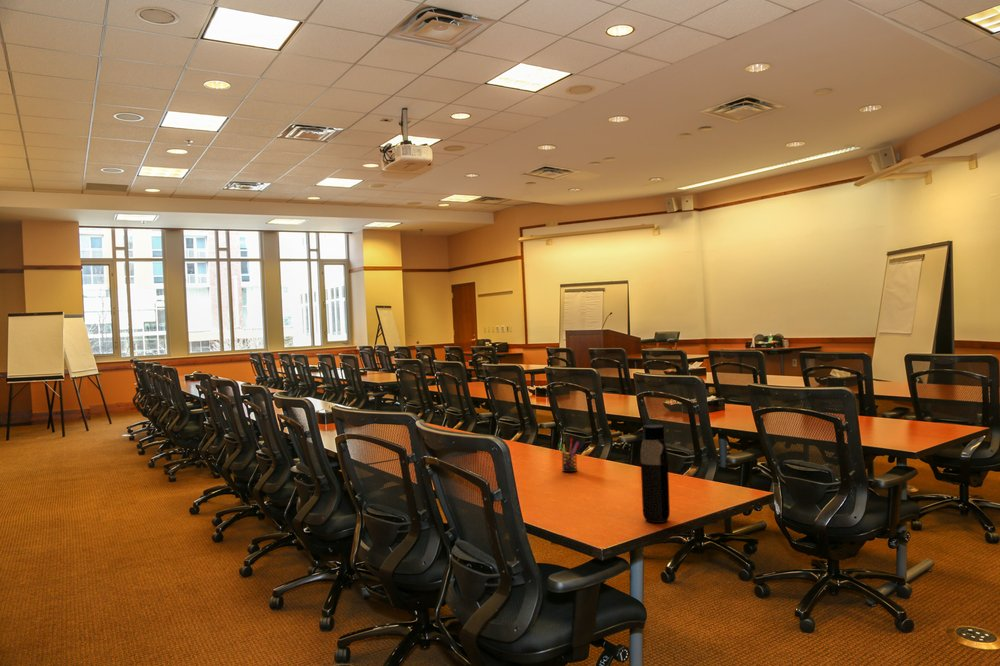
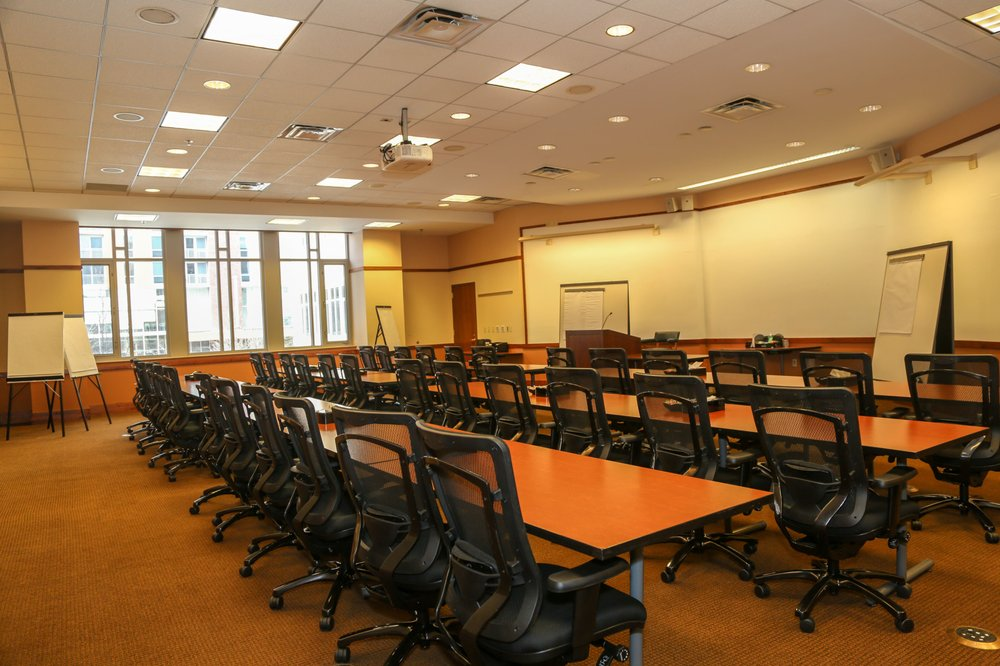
- pen holder [557,437,580,473]
- water bottle [639,424,671,524]
